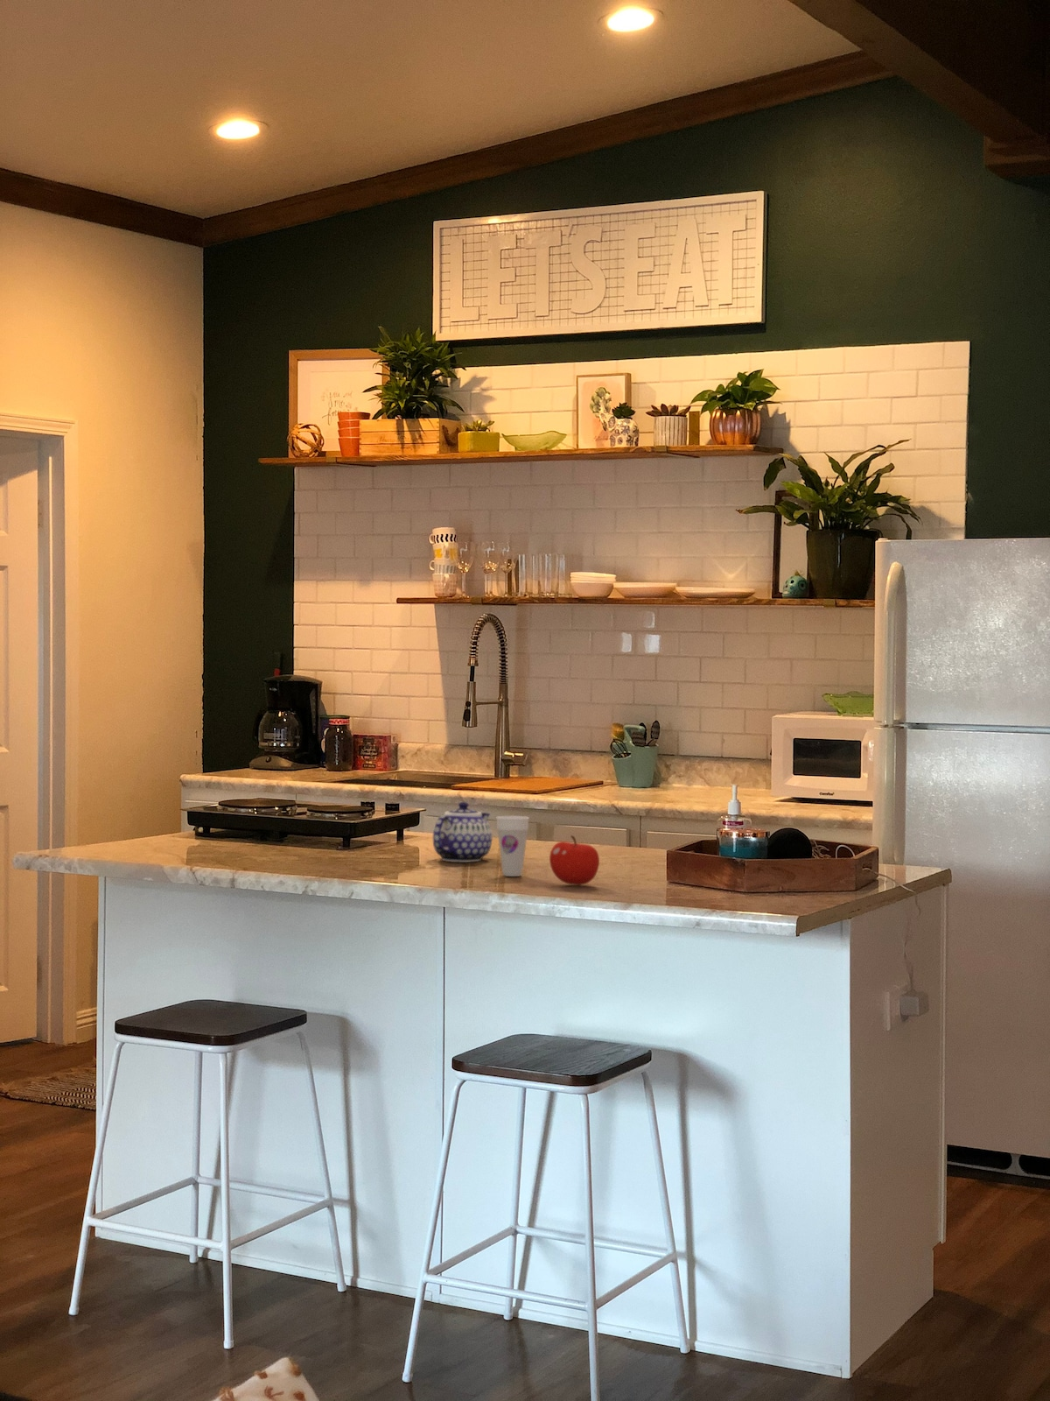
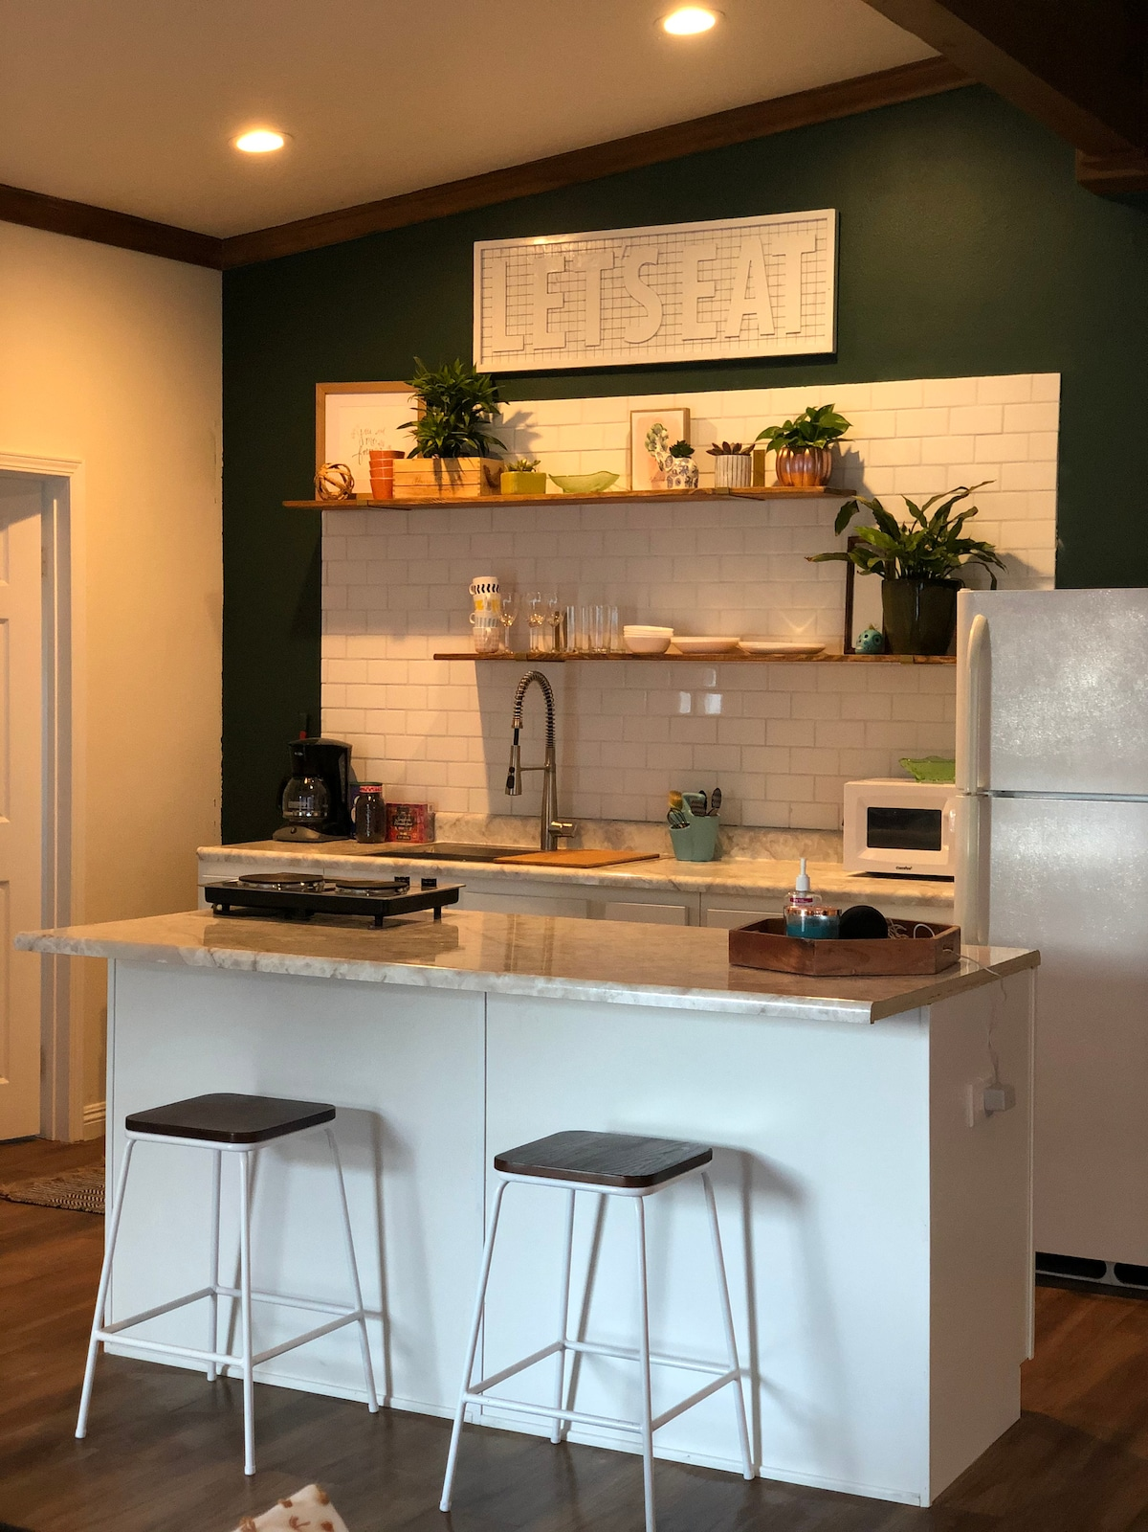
- cup [496,815,531,877]
- teapot [432,801,493,864]
- fruit [548,834,600,886]
